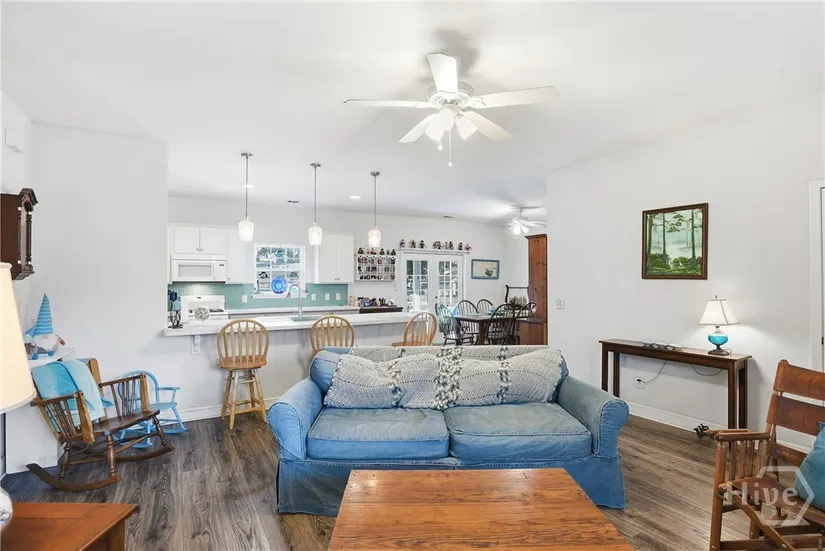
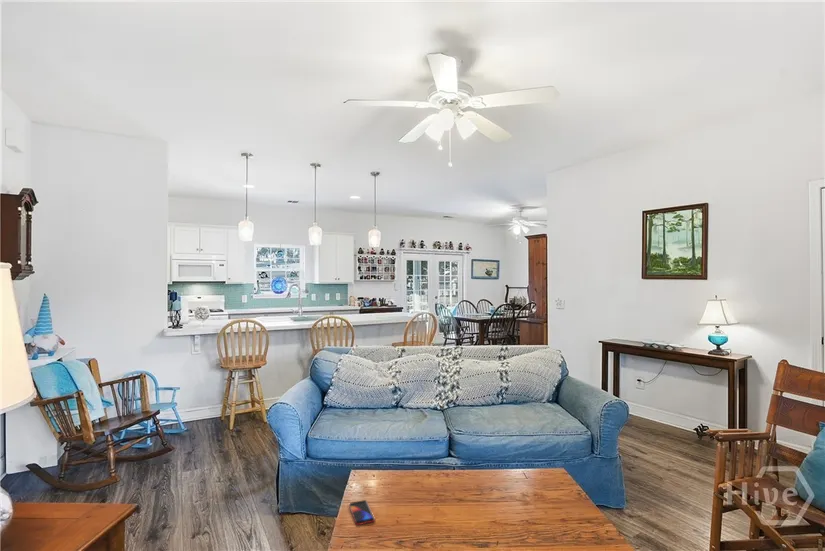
+ smartphone [348,499,376,526]
